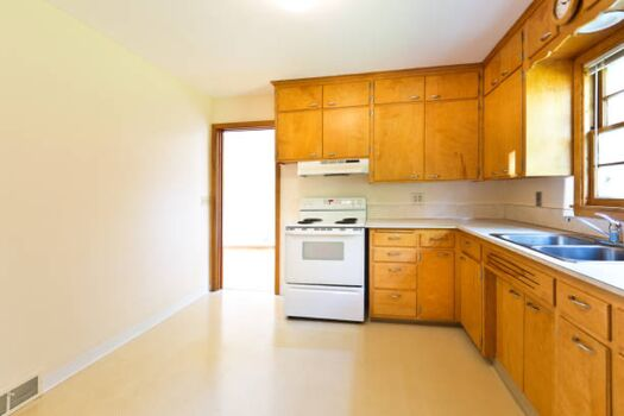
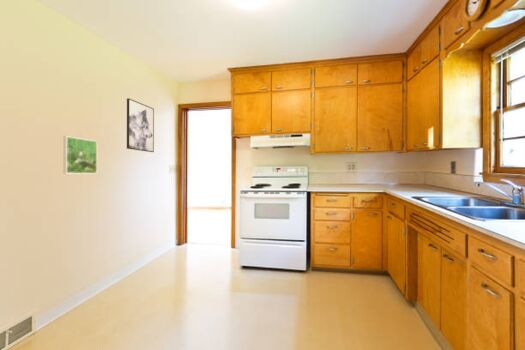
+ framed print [62,135,98,175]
+ wall art [126,97,155,153]
